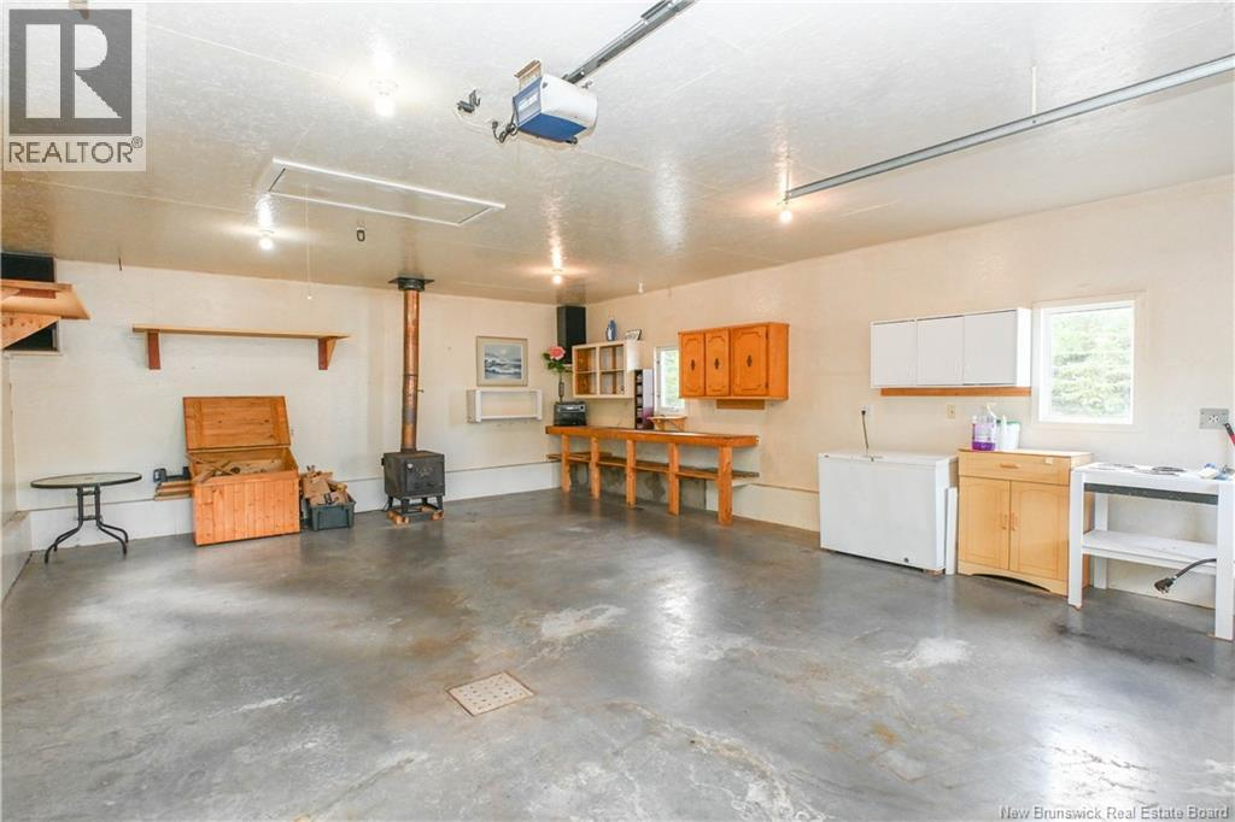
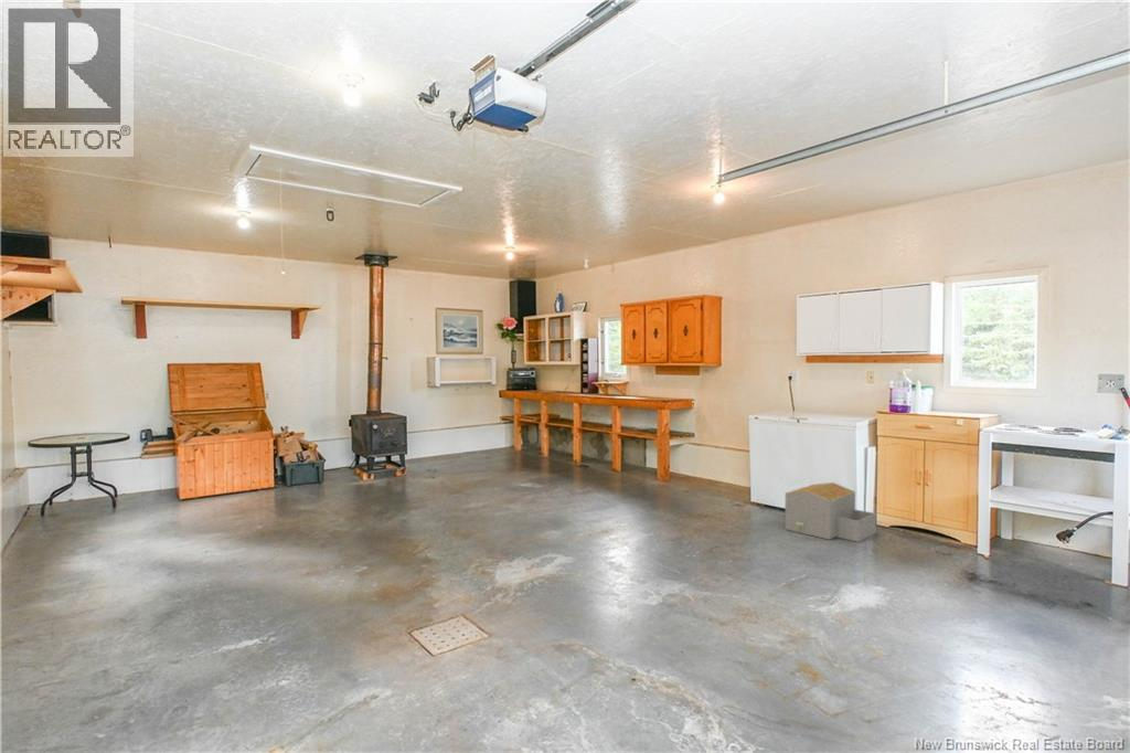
+ architectural model [785,481,877,543]
